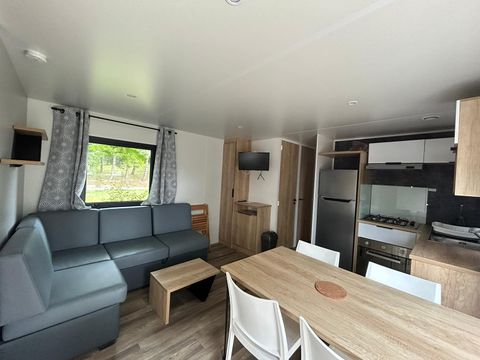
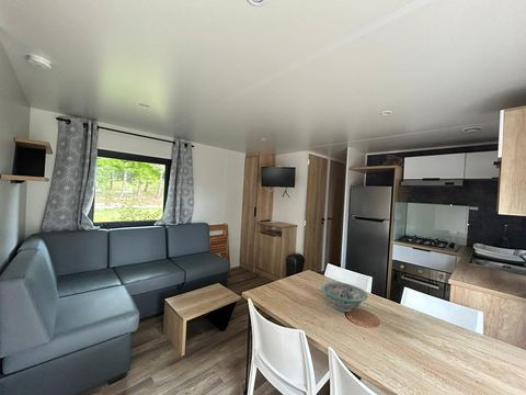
+ decorative bowl [320,281,368,313]
